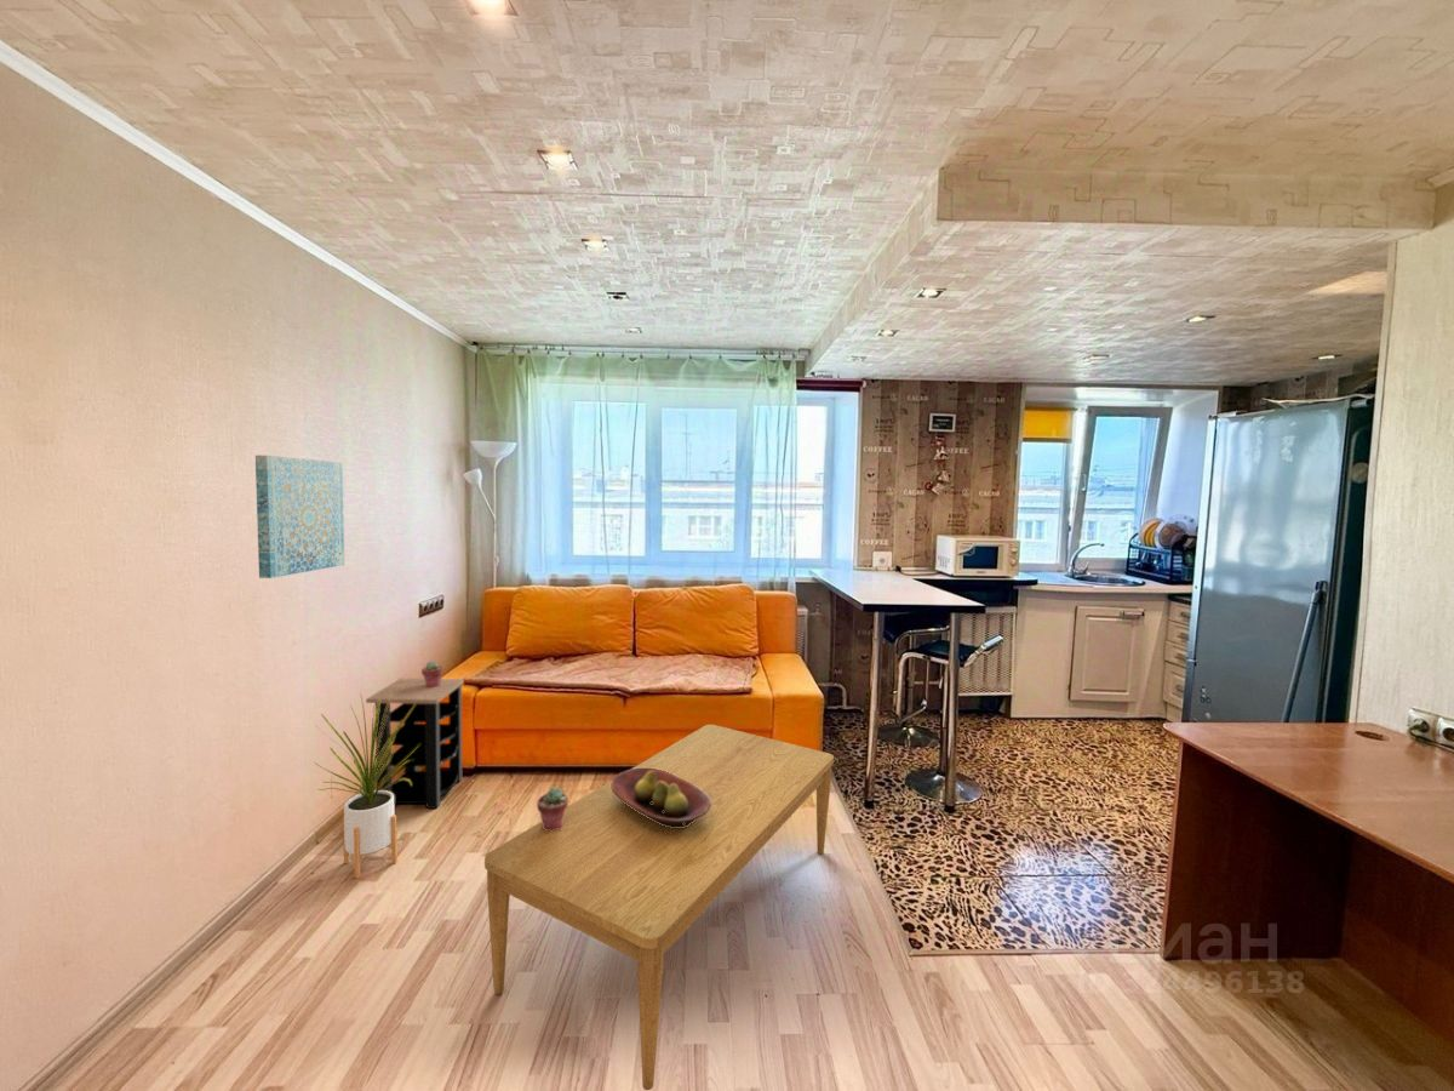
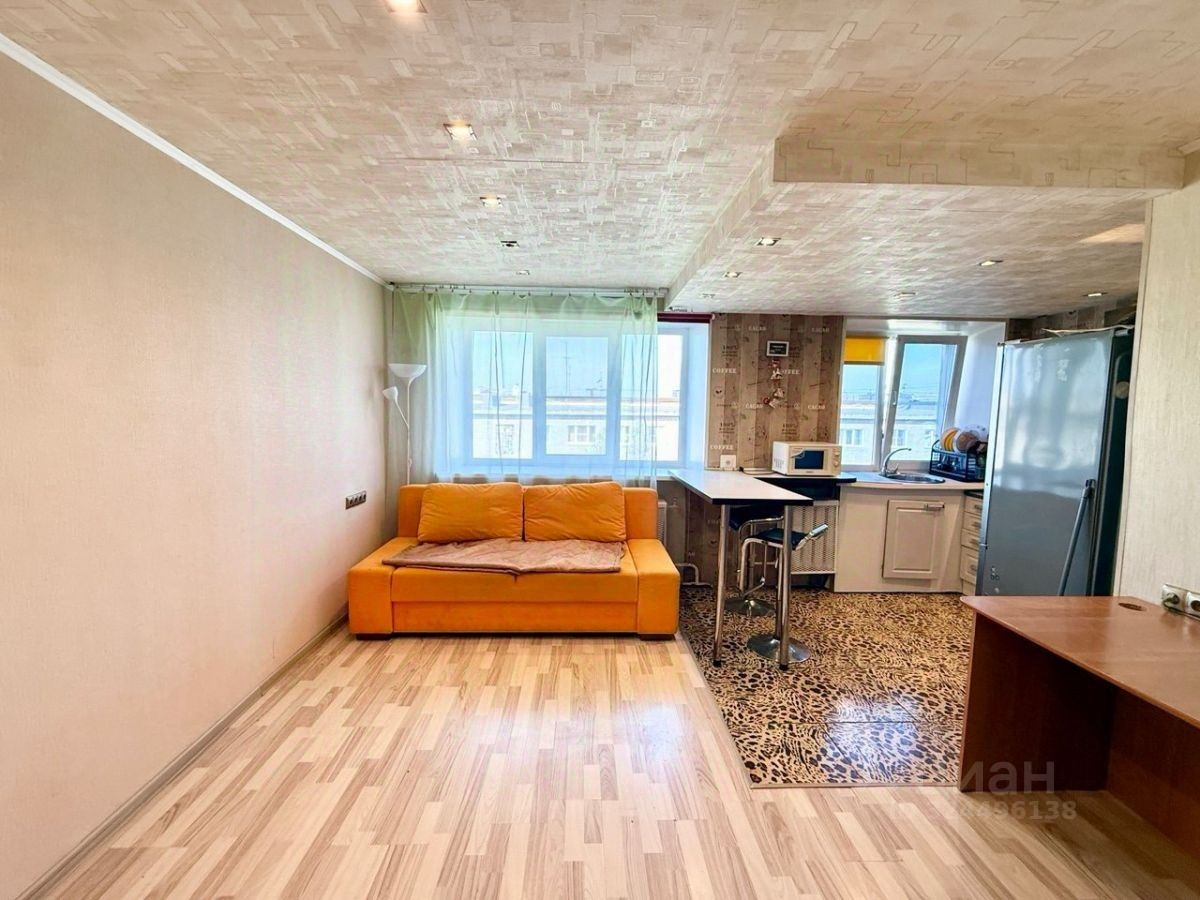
- side table [365,678,465,810]
- fruit bowl [611,767,711,828]
- potted succulent [536,787,569,832]
- potted succulent [420,659,445,687]
- coffee table [483,724,835,1091]
- house plant [315,692,418,880]
- wall art [254,455,345,579]
